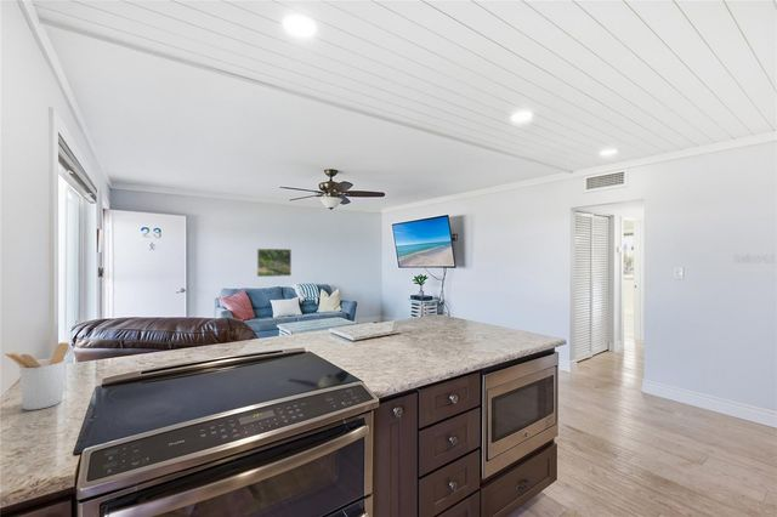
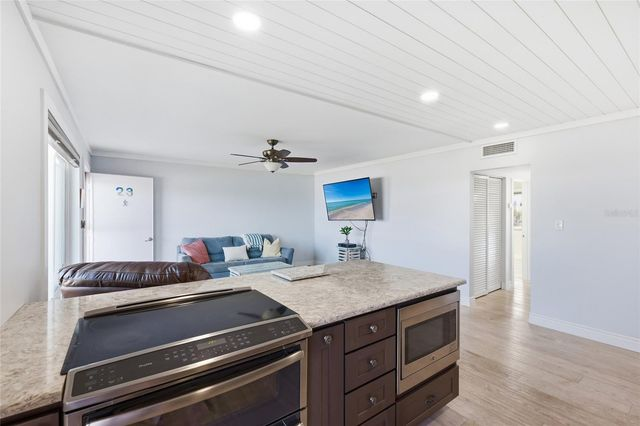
- utensil holder [4,341,70,411]
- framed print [256,248,293,278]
